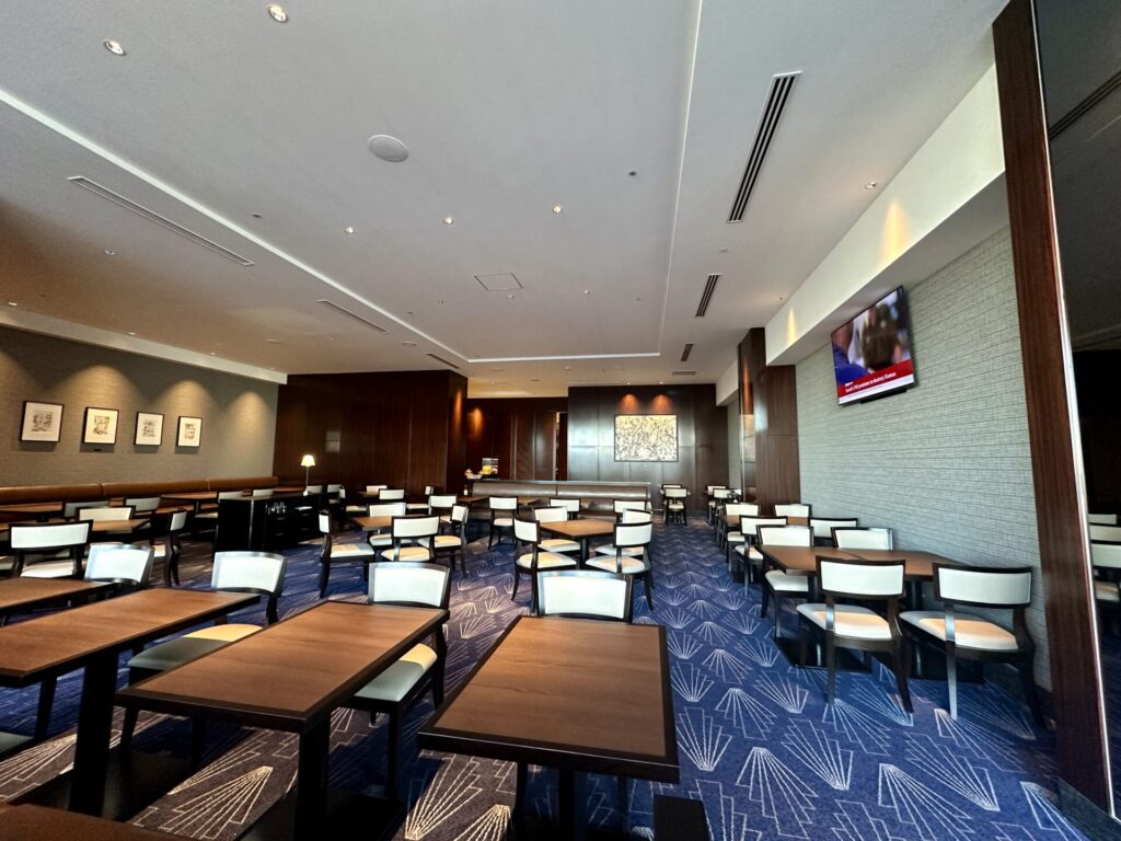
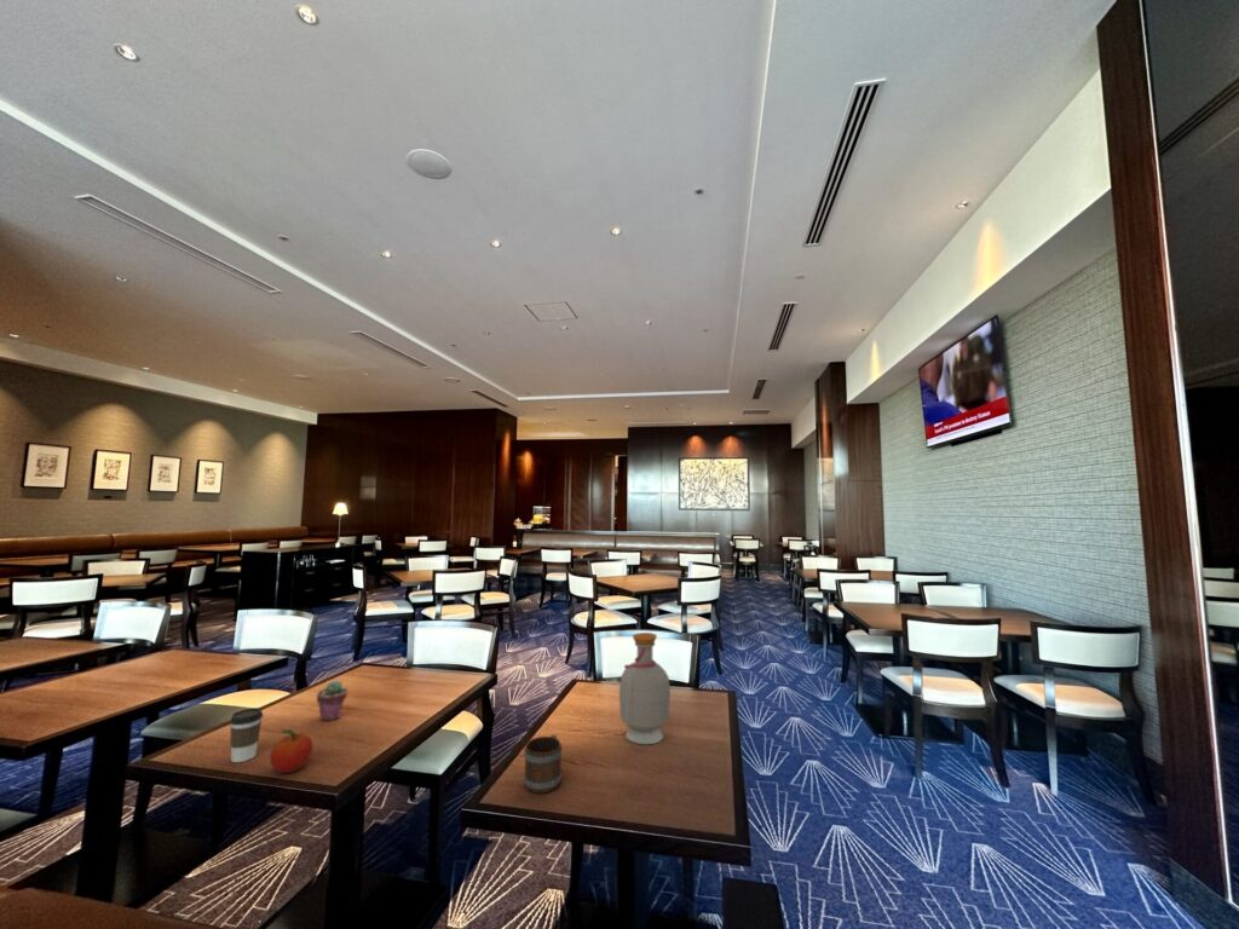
+ bottle [618,631,672,745]
+ fruit [269,728,313,774]
+ coffee cup [229,706,264,763]
+ mug [523,733,563,795]
+ potted succulent [316,680,348,722]
